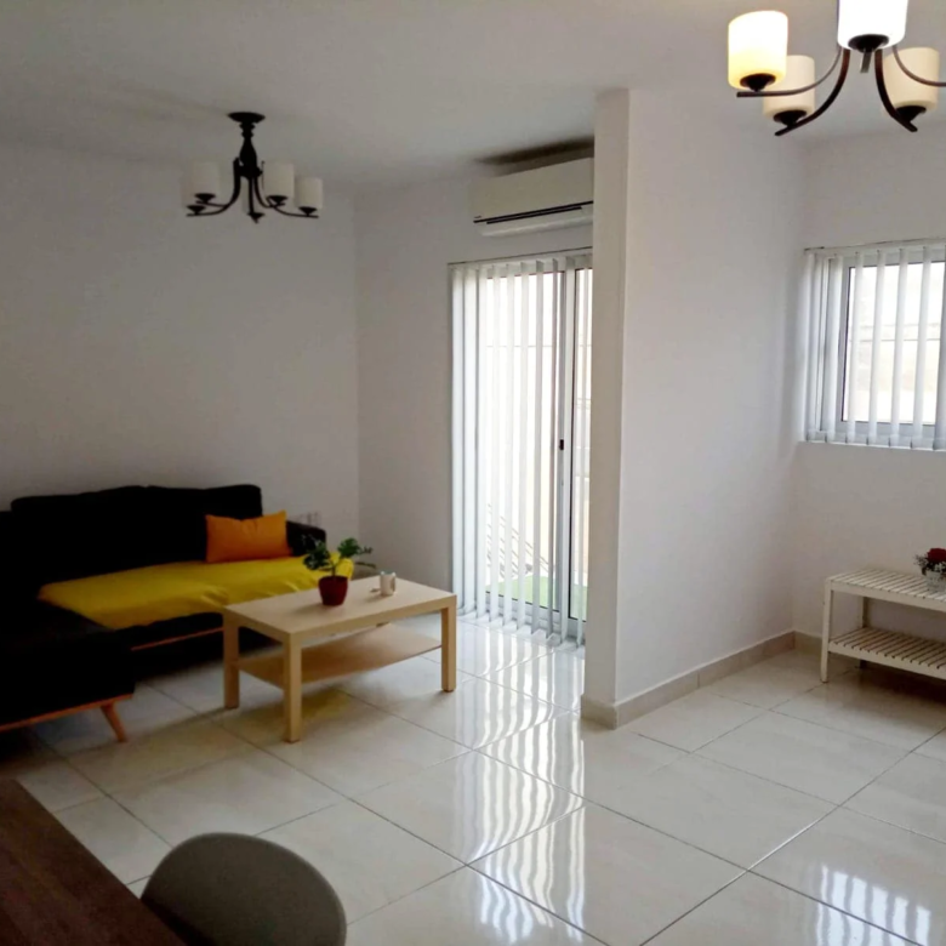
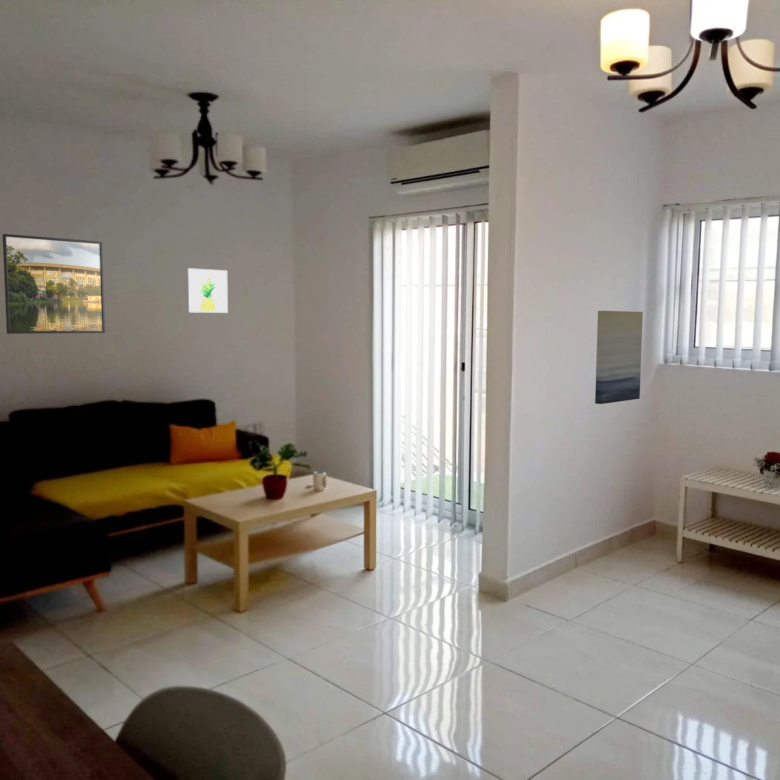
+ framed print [1,233,106,335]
+ wall art [186,267,229,314]
+ wall art [594,310,644,405]
